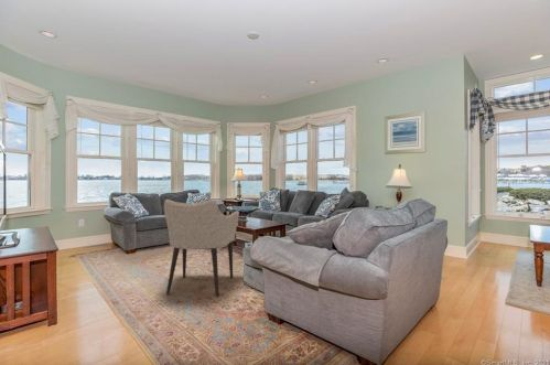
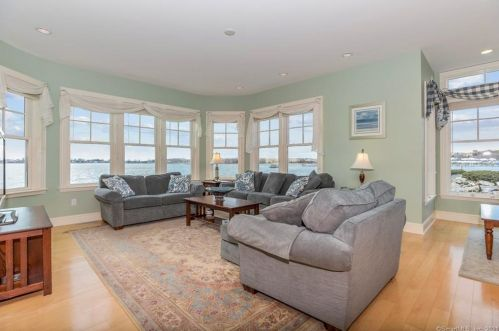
- armchair [163,198,240,298]
